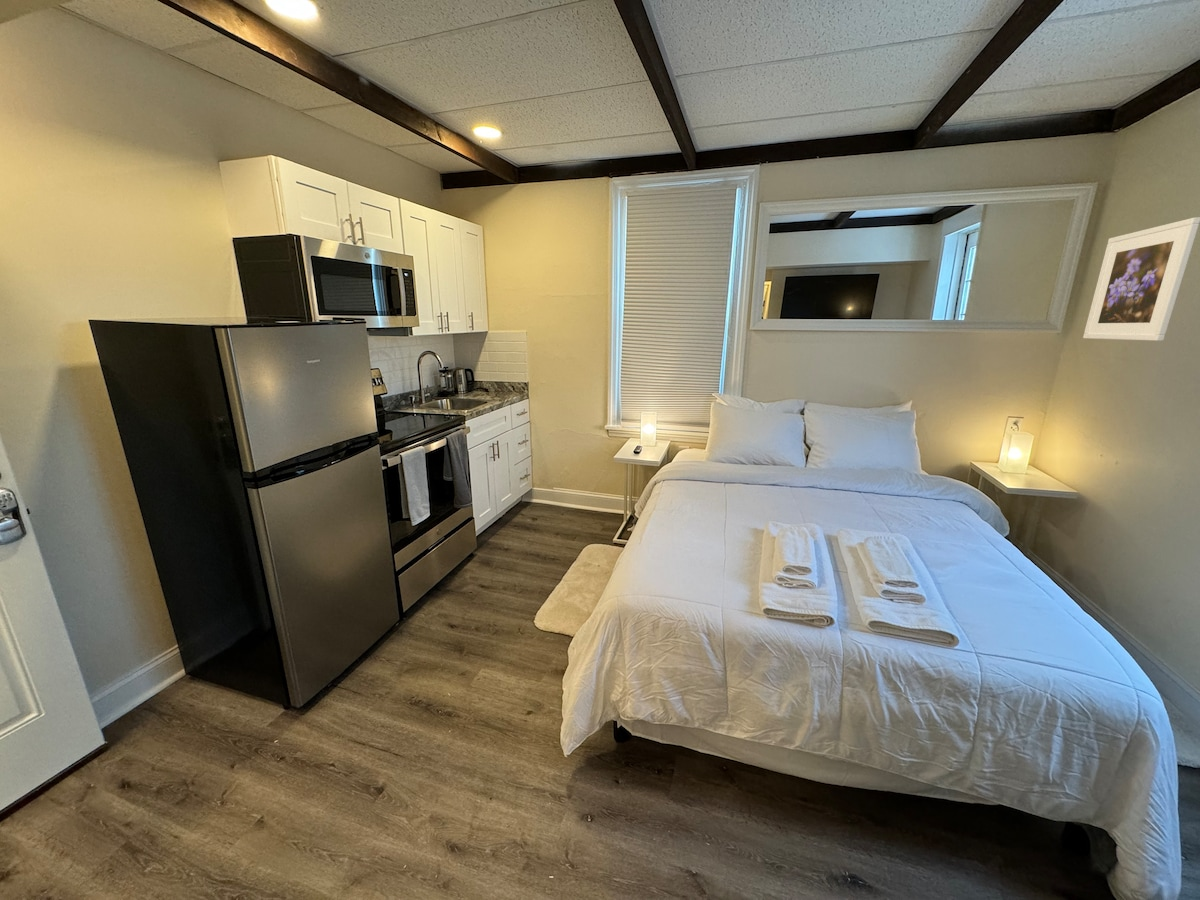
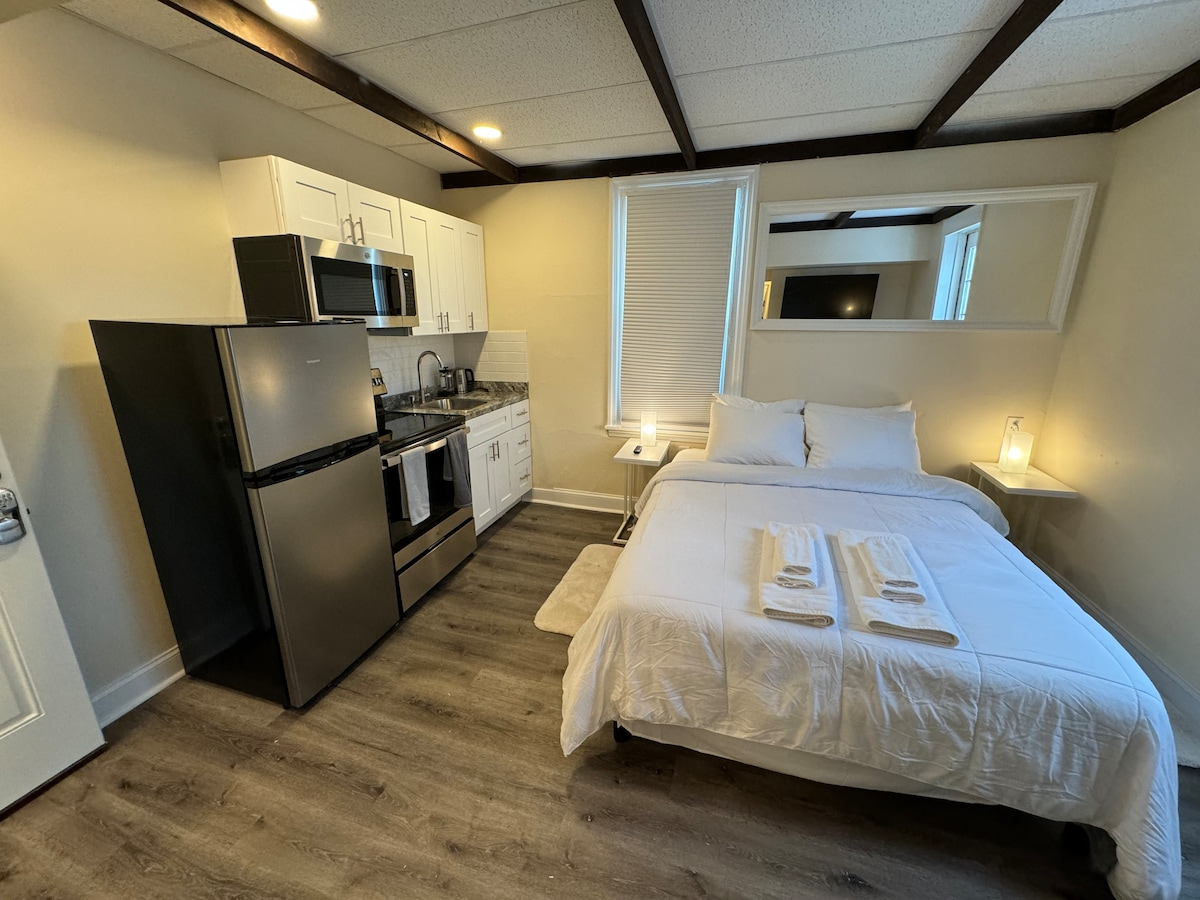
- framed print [1082,216,1200,342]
